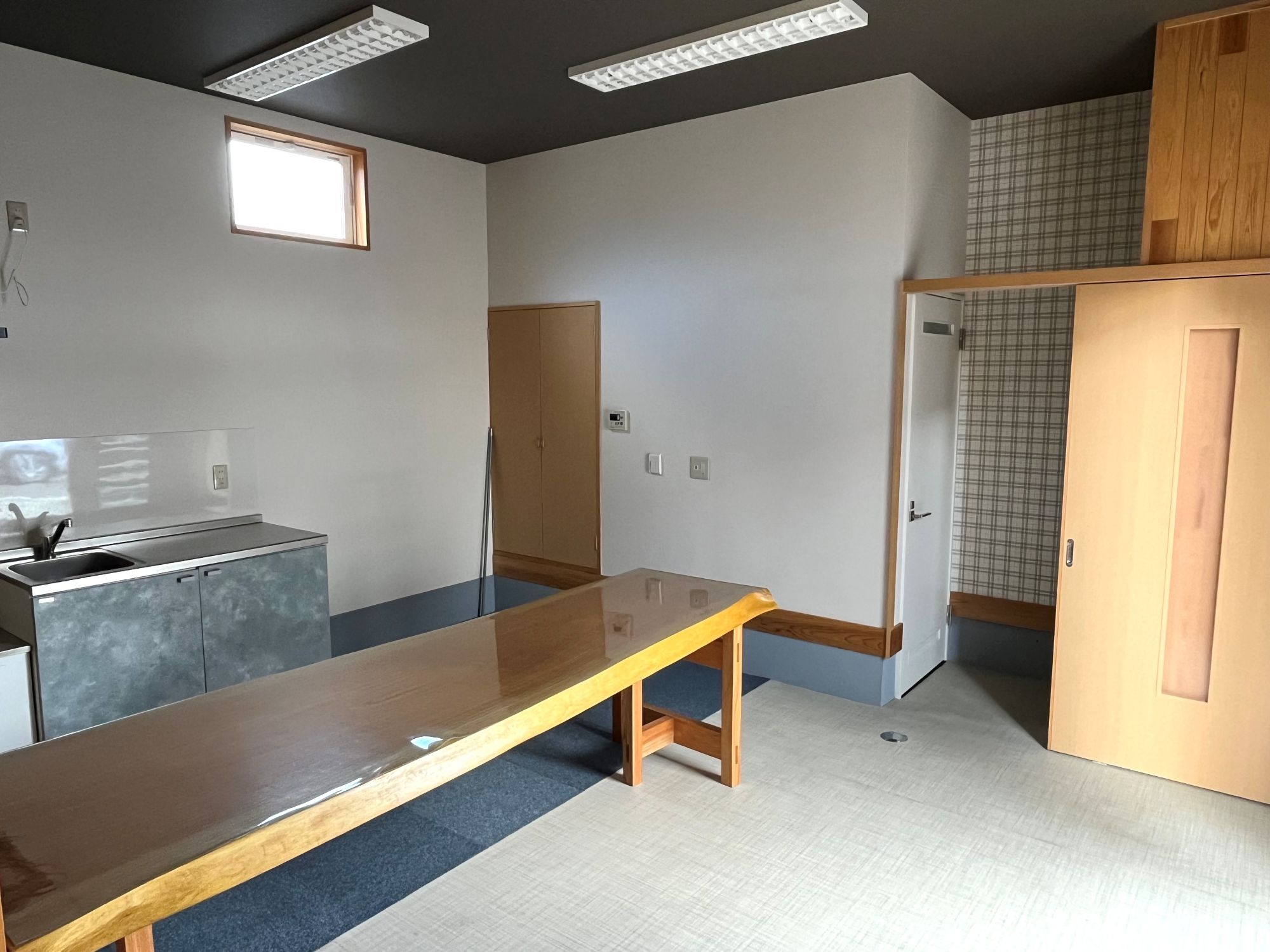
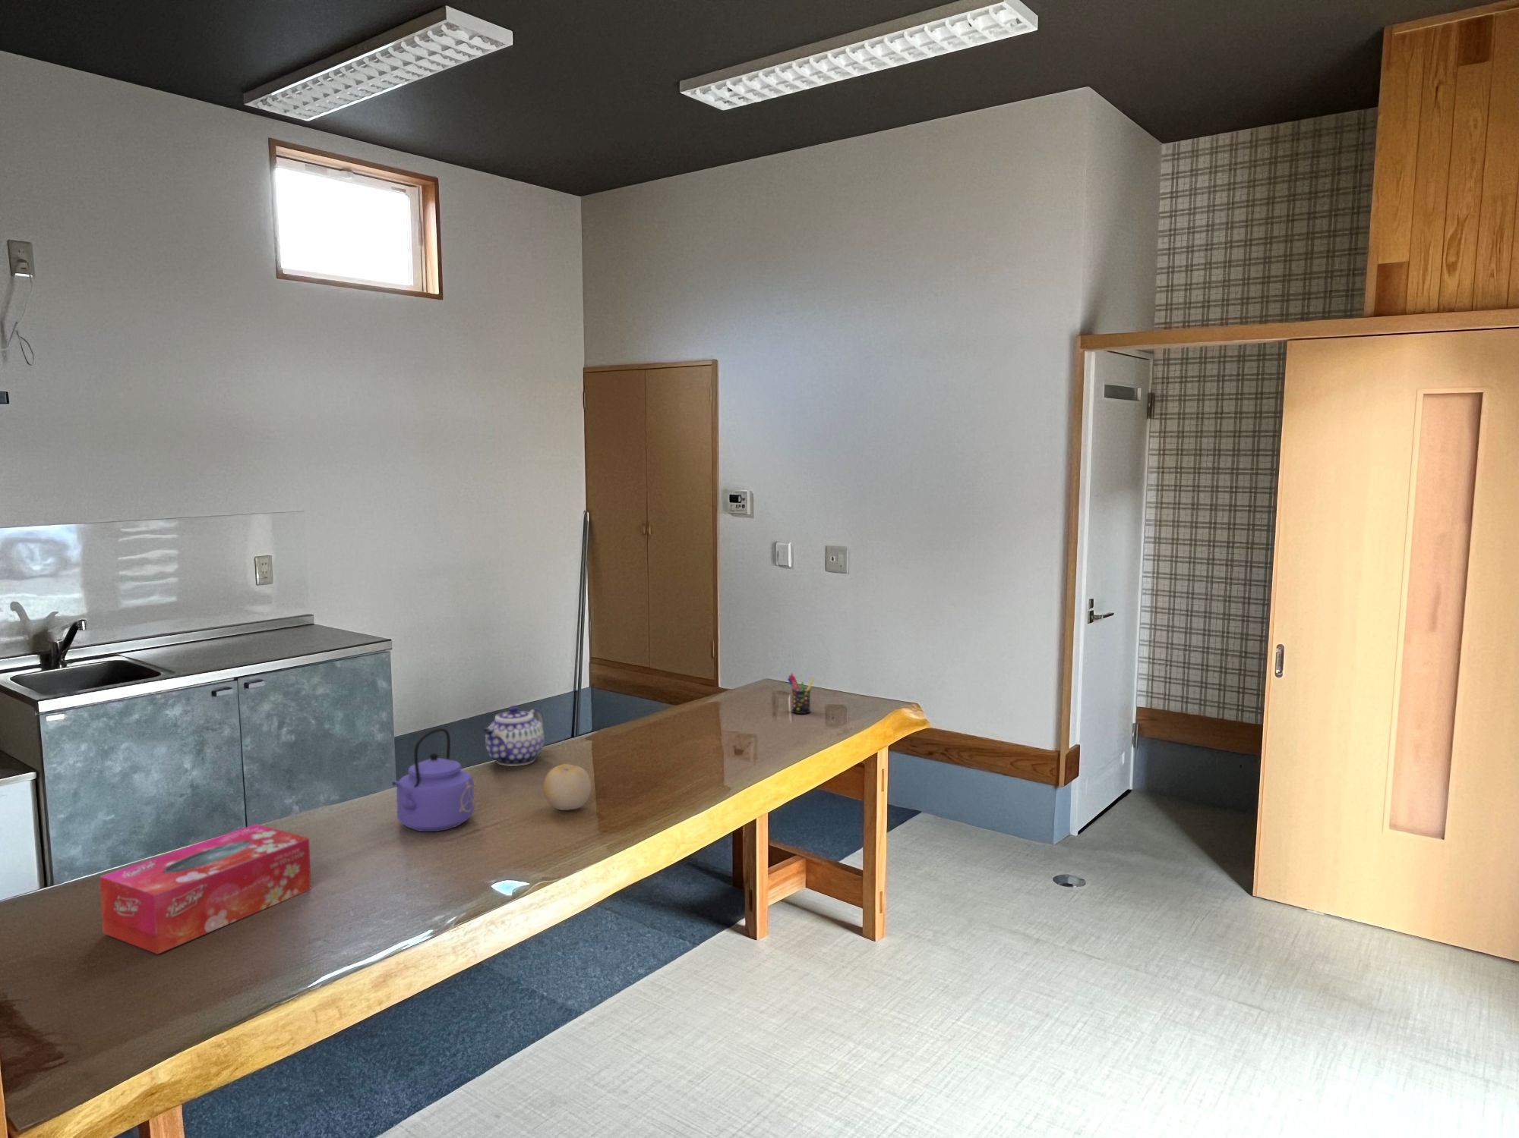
+ kettle [391,728,475,832]
+ teapot [482,705,545,767]
+ tissue box [99,824,311,955]
+ fruit [542,763,592,810]
+ pen holder [787,672,816,715]
